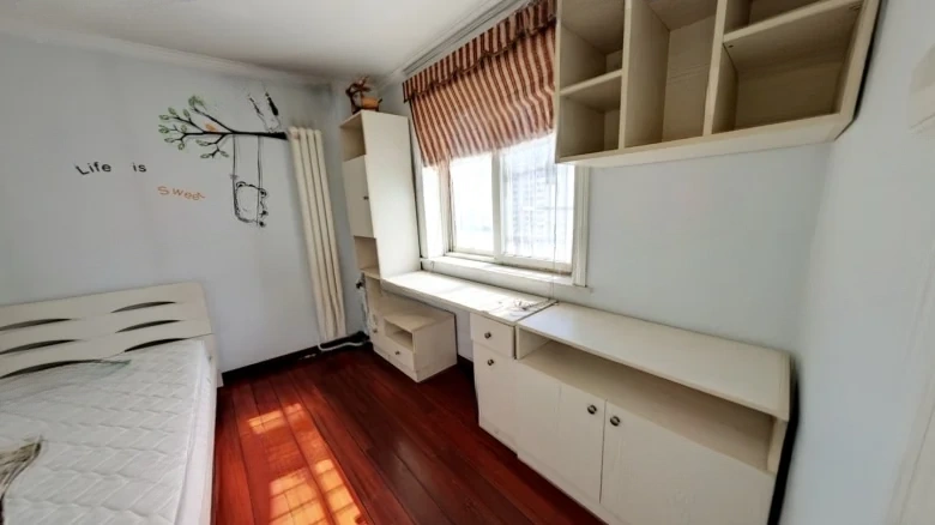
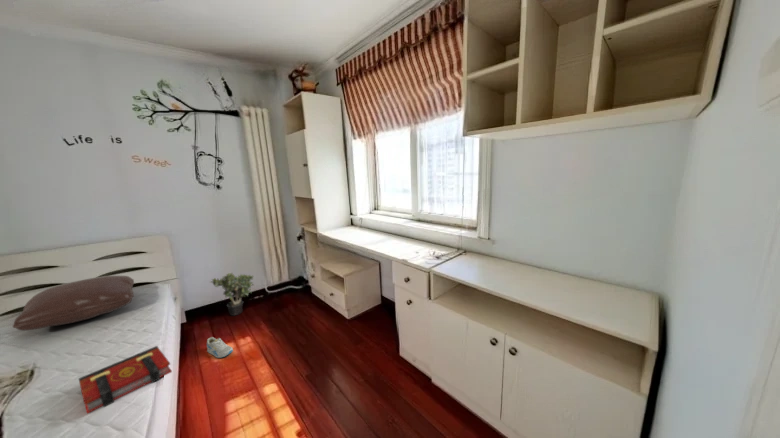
+ sneaker [206,336,234,359]
+ book [77,345,173,415]
+ potted plant [209,272,255,317]
+ pillow [12,275,135,331]
